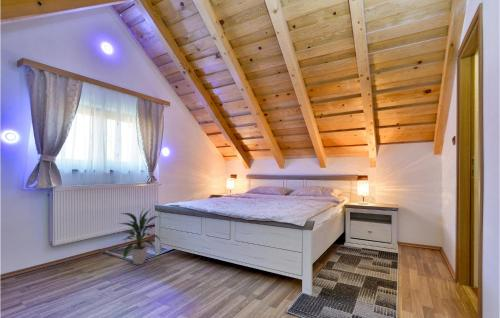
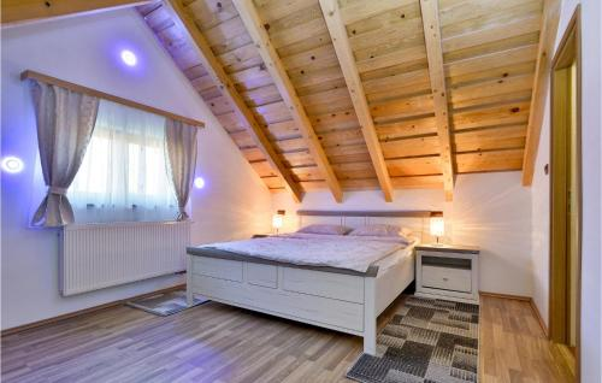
- indoor plant [117,208,161,265]
